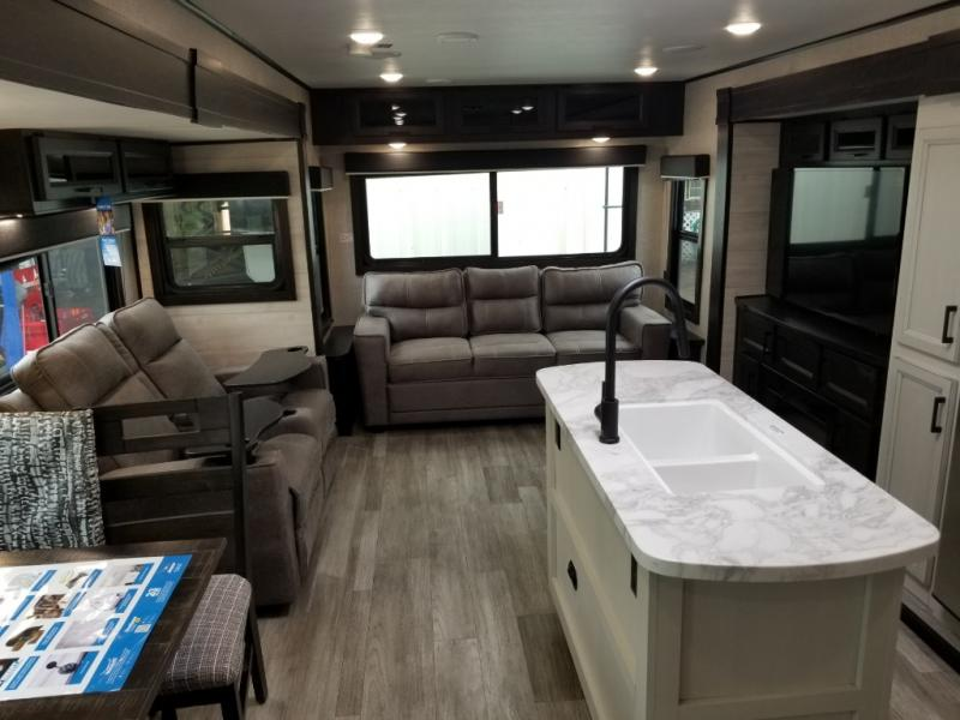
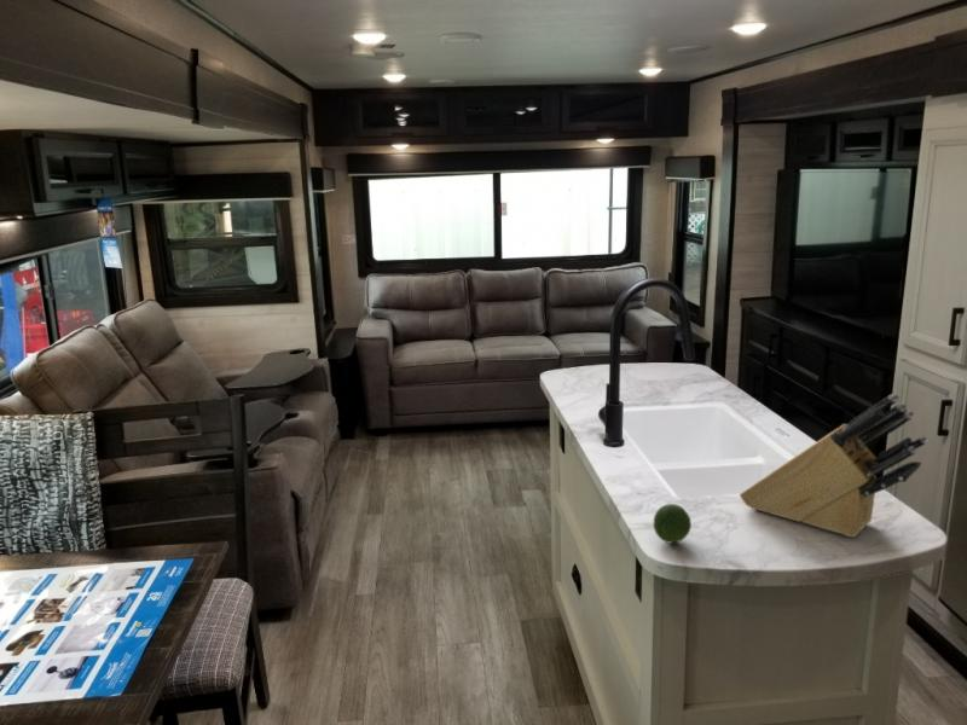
+ knife block [739,393,930,538]
+ fruit [653,503,693,545]
